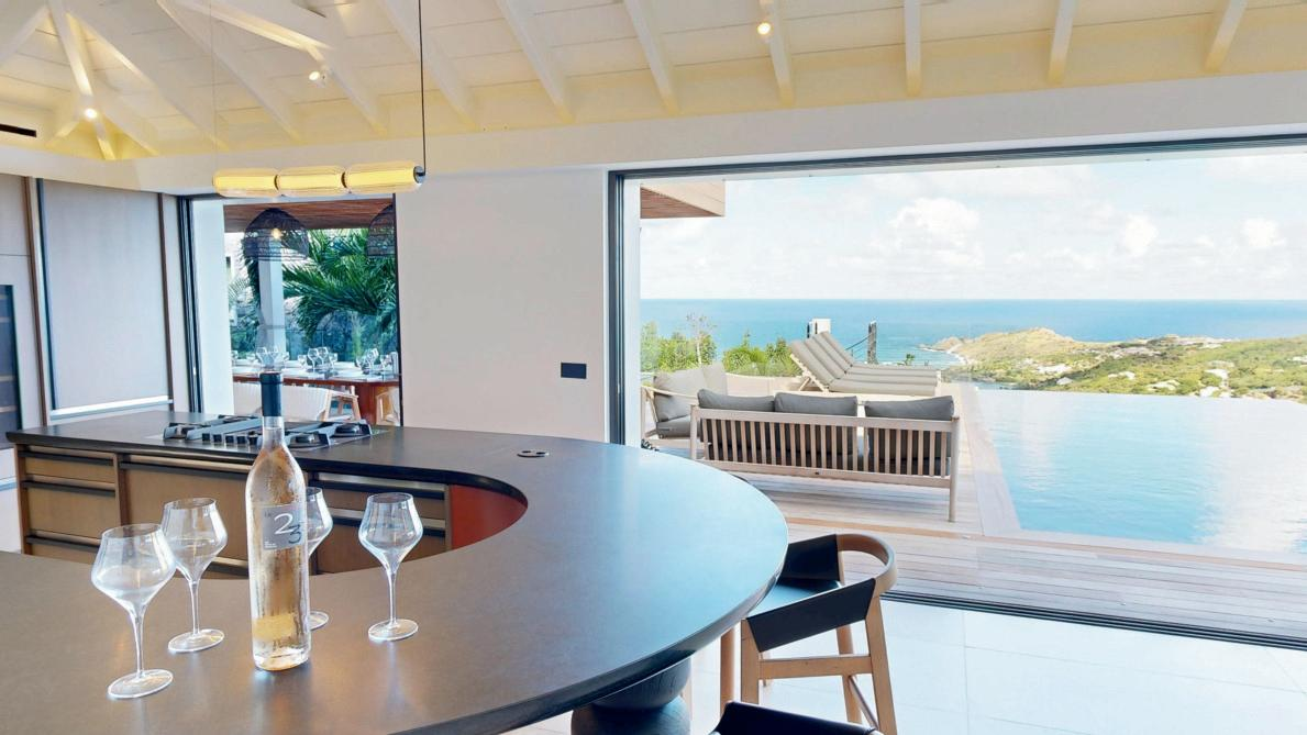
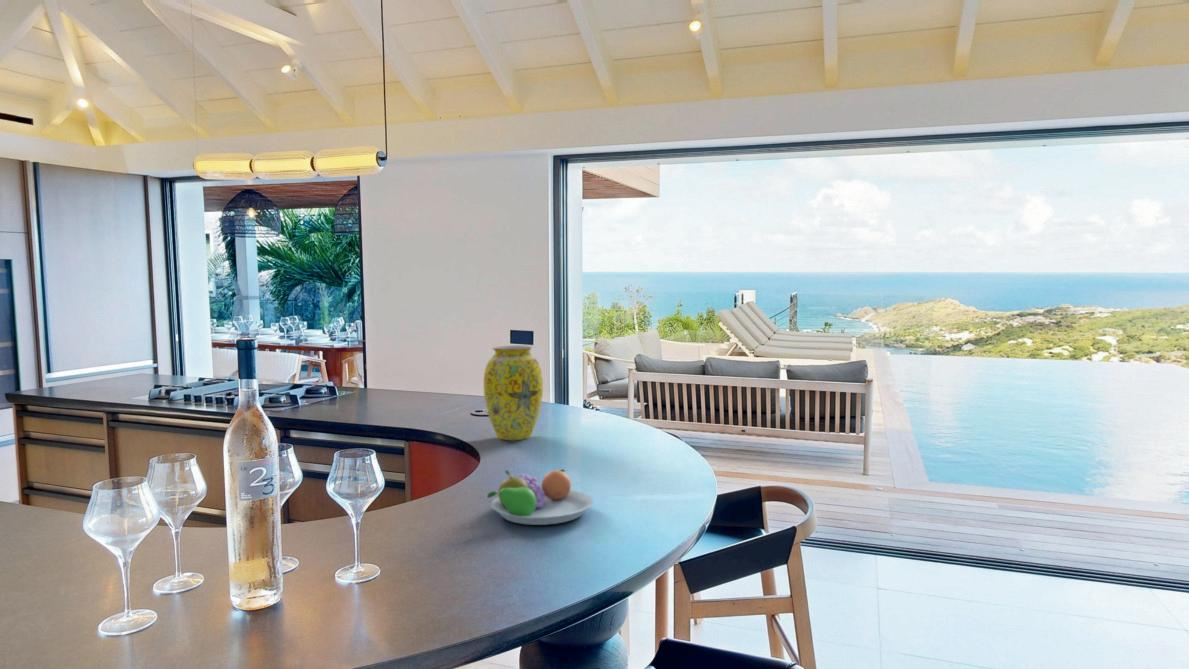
+ vase [482,345,544,441]
+ fruit bowl [486,468,594,526]
